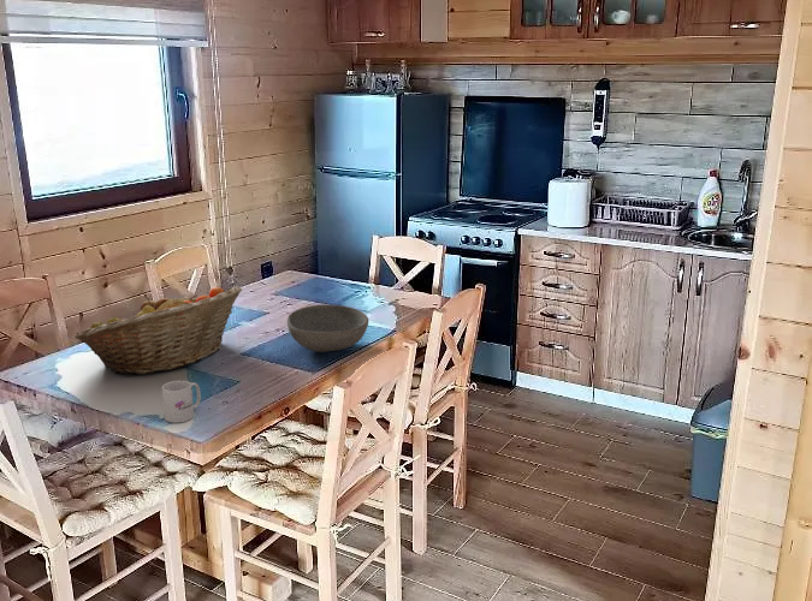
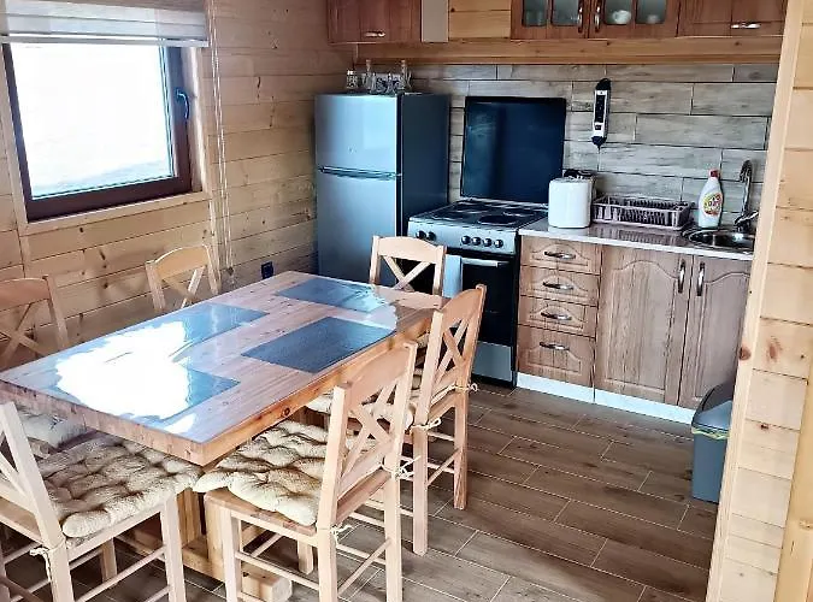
- bowl [286,304,369,353]
- fruit basket [75,285,243,375]
- mug [161,380,202,424]
